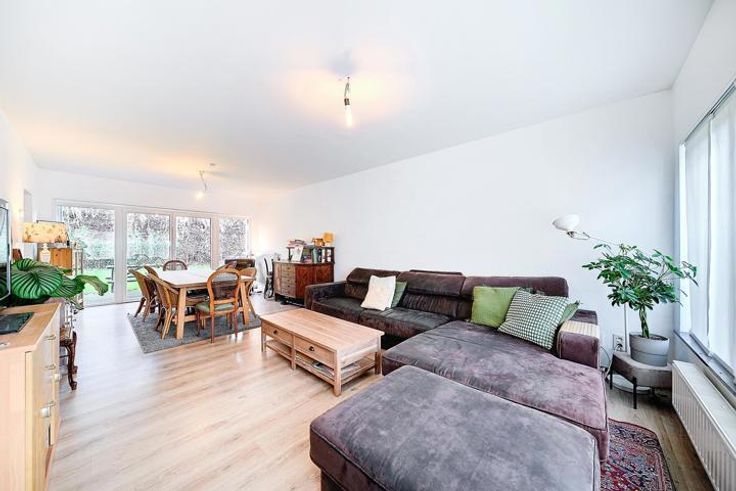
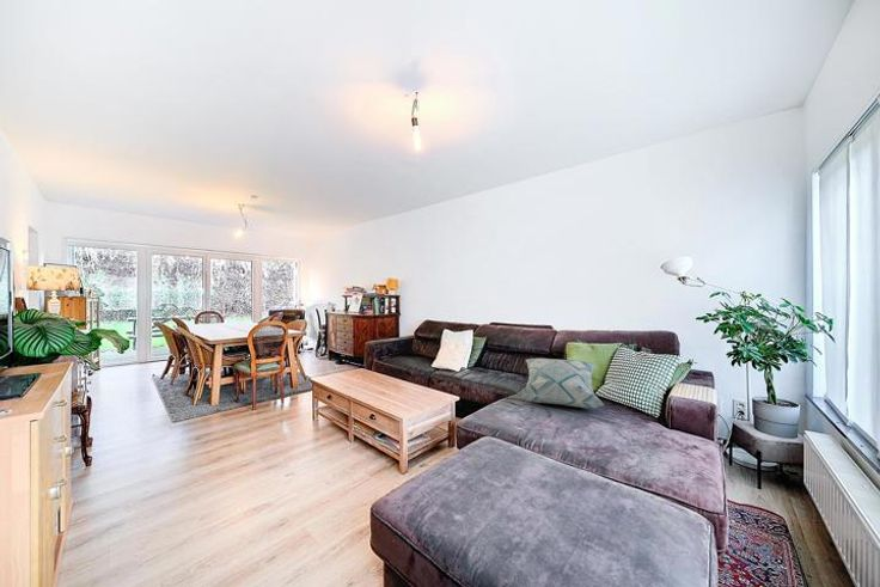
+ decorative pillow [517,357,605,409]
